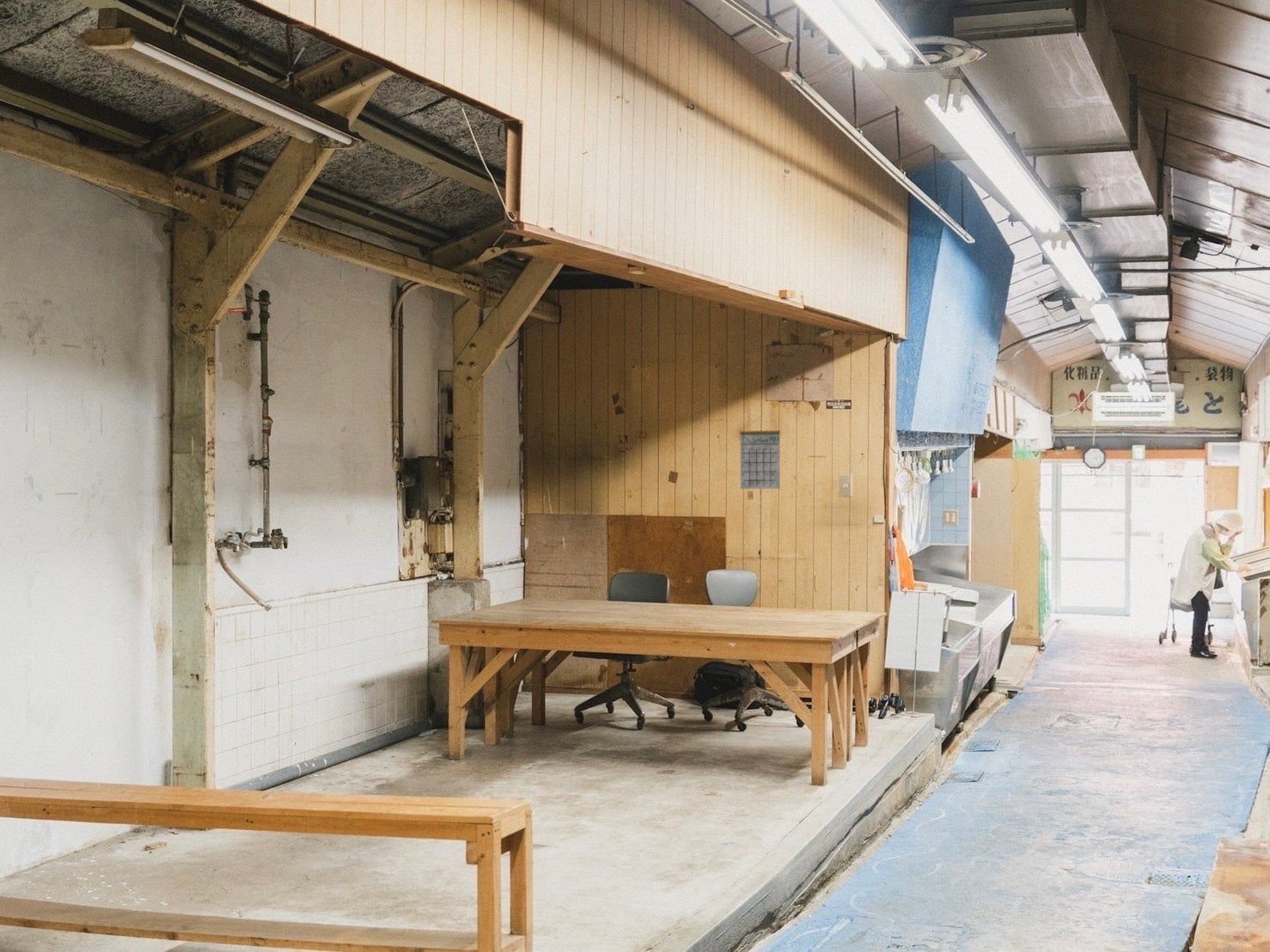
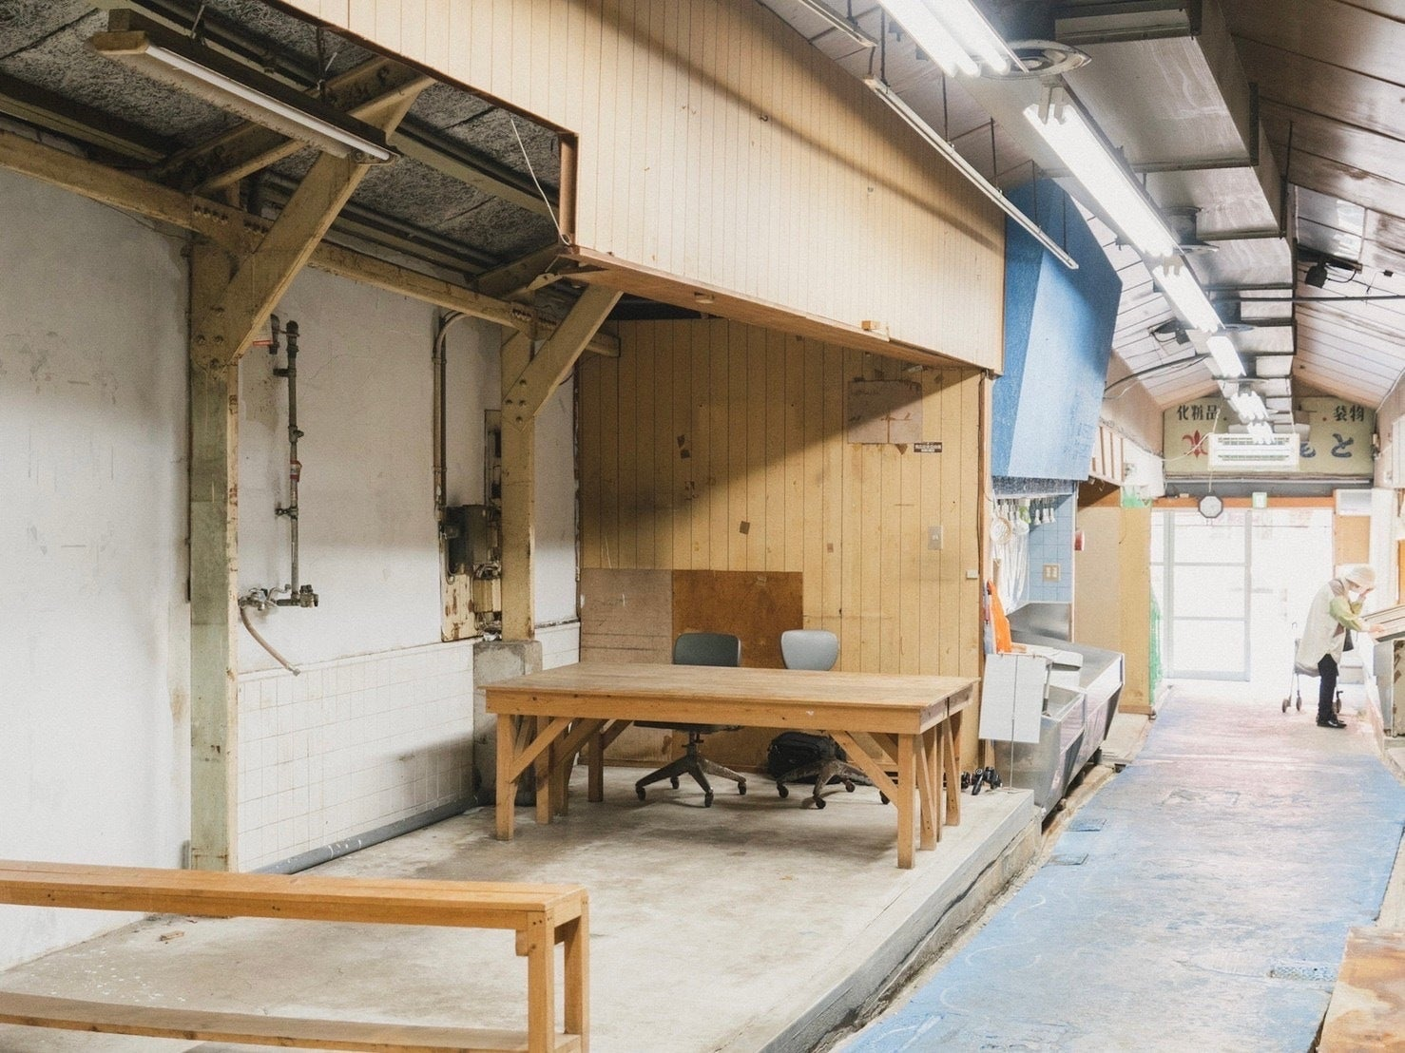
- calendar [739,417,781,490]
